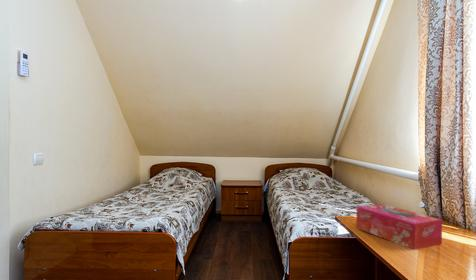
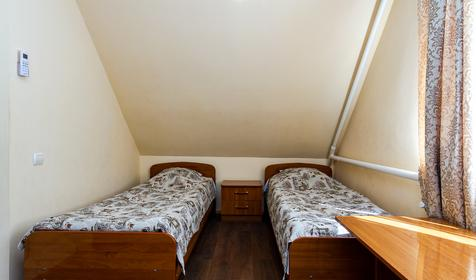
- tissue box [355,203,443,251]
